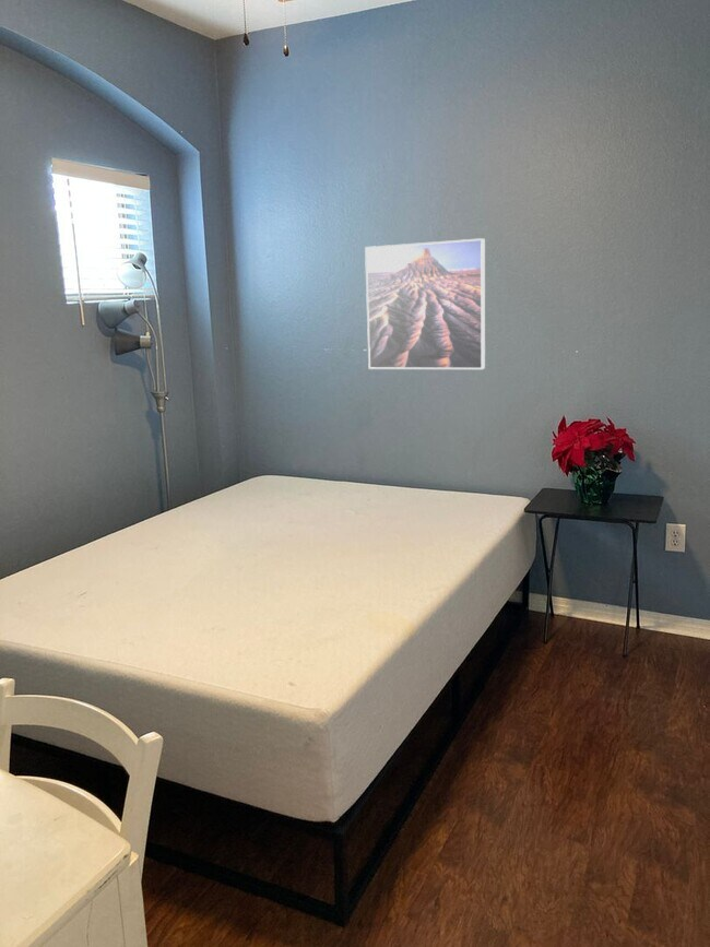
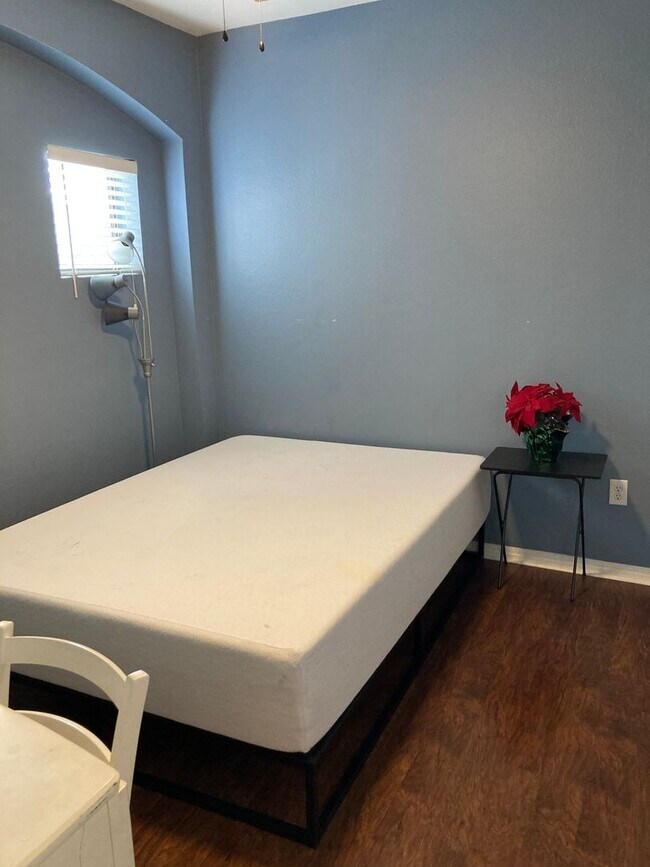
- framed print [364,237,486,370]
